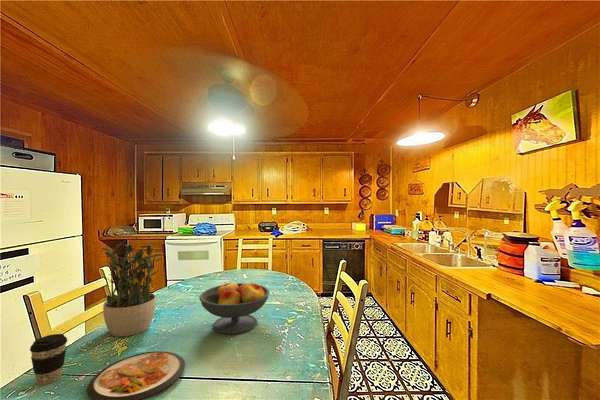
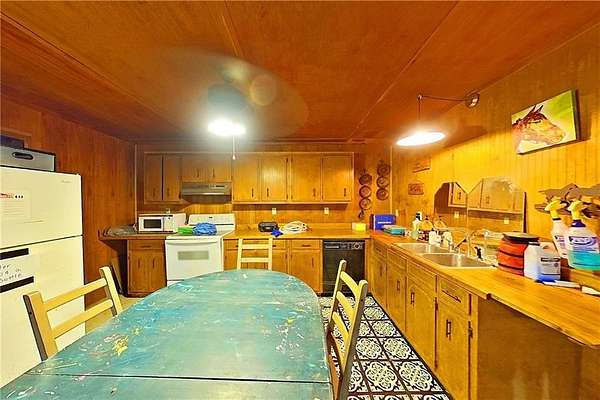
- fruit bowl [198,280,270,335]
- potted plant [100,239,164,337]
- dish [86,350,186,400]
- coffee cup [29,333,68,386]
